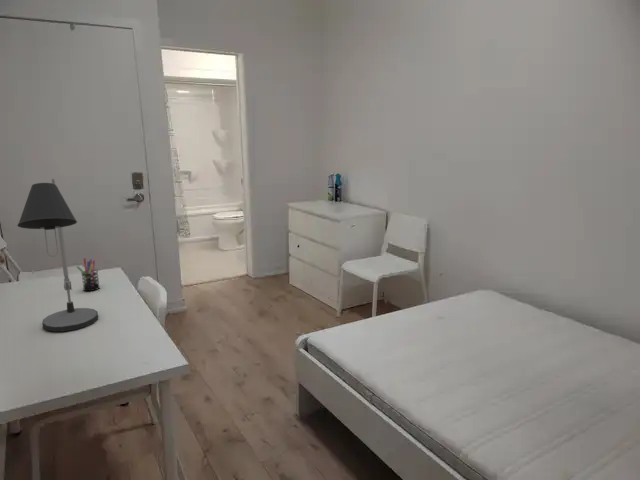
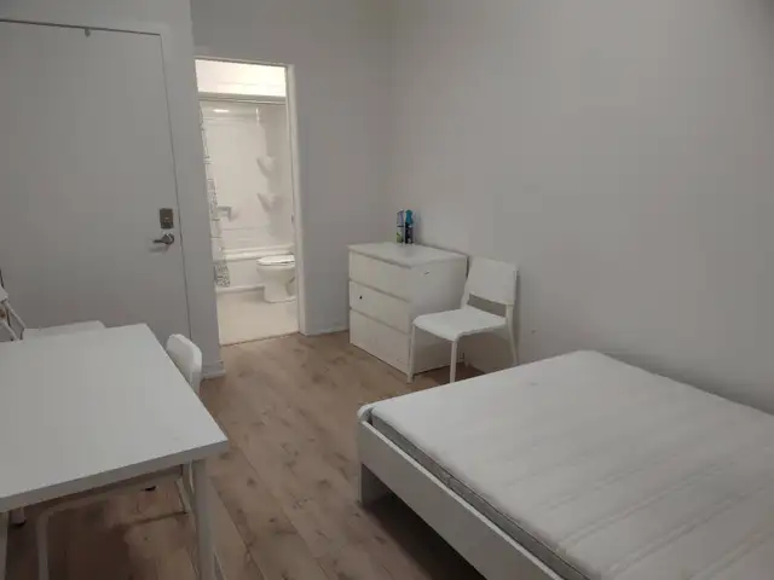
- desk lamp [16,177,99,332]
- pen holder [76,257,101,292]
